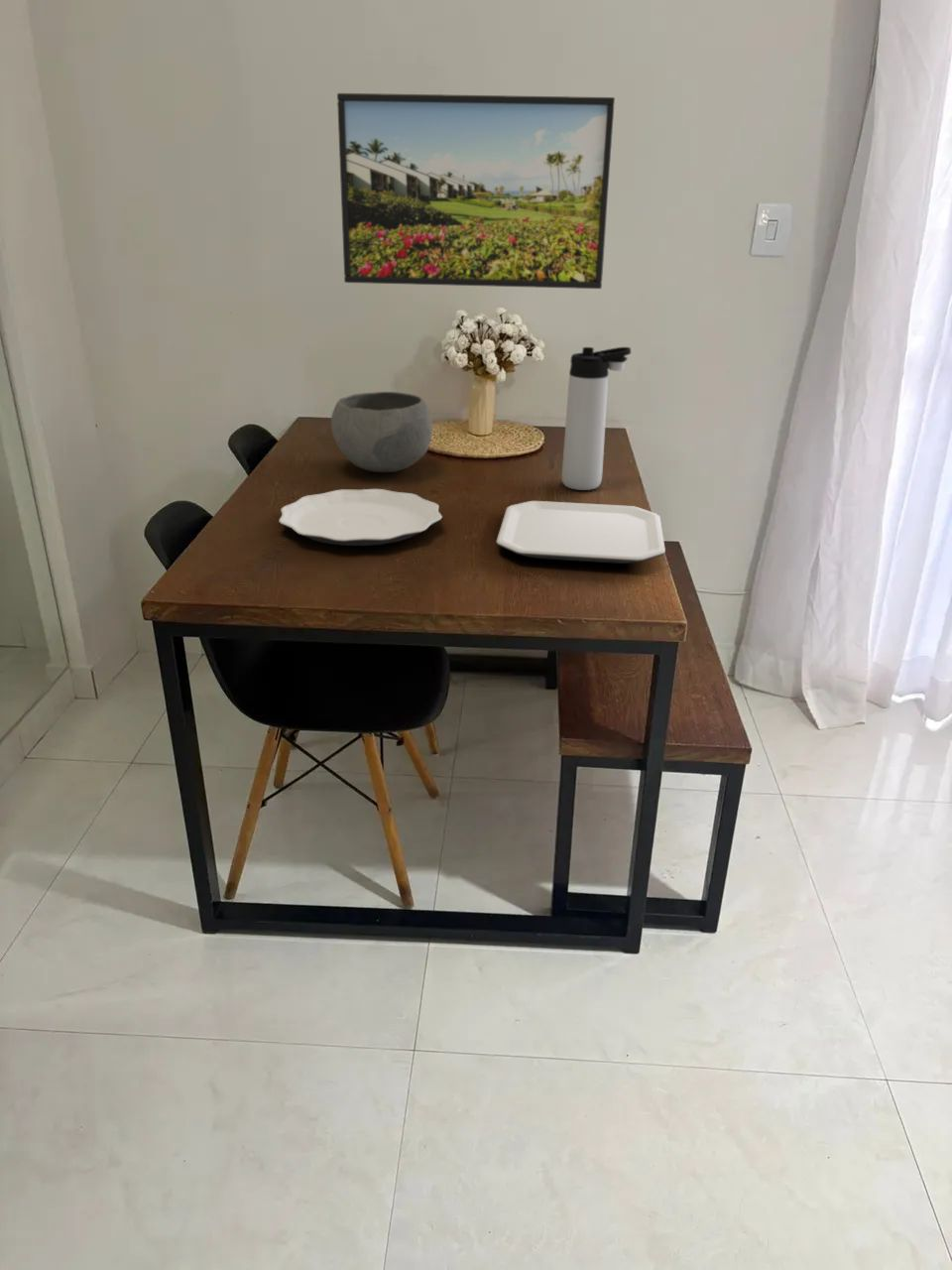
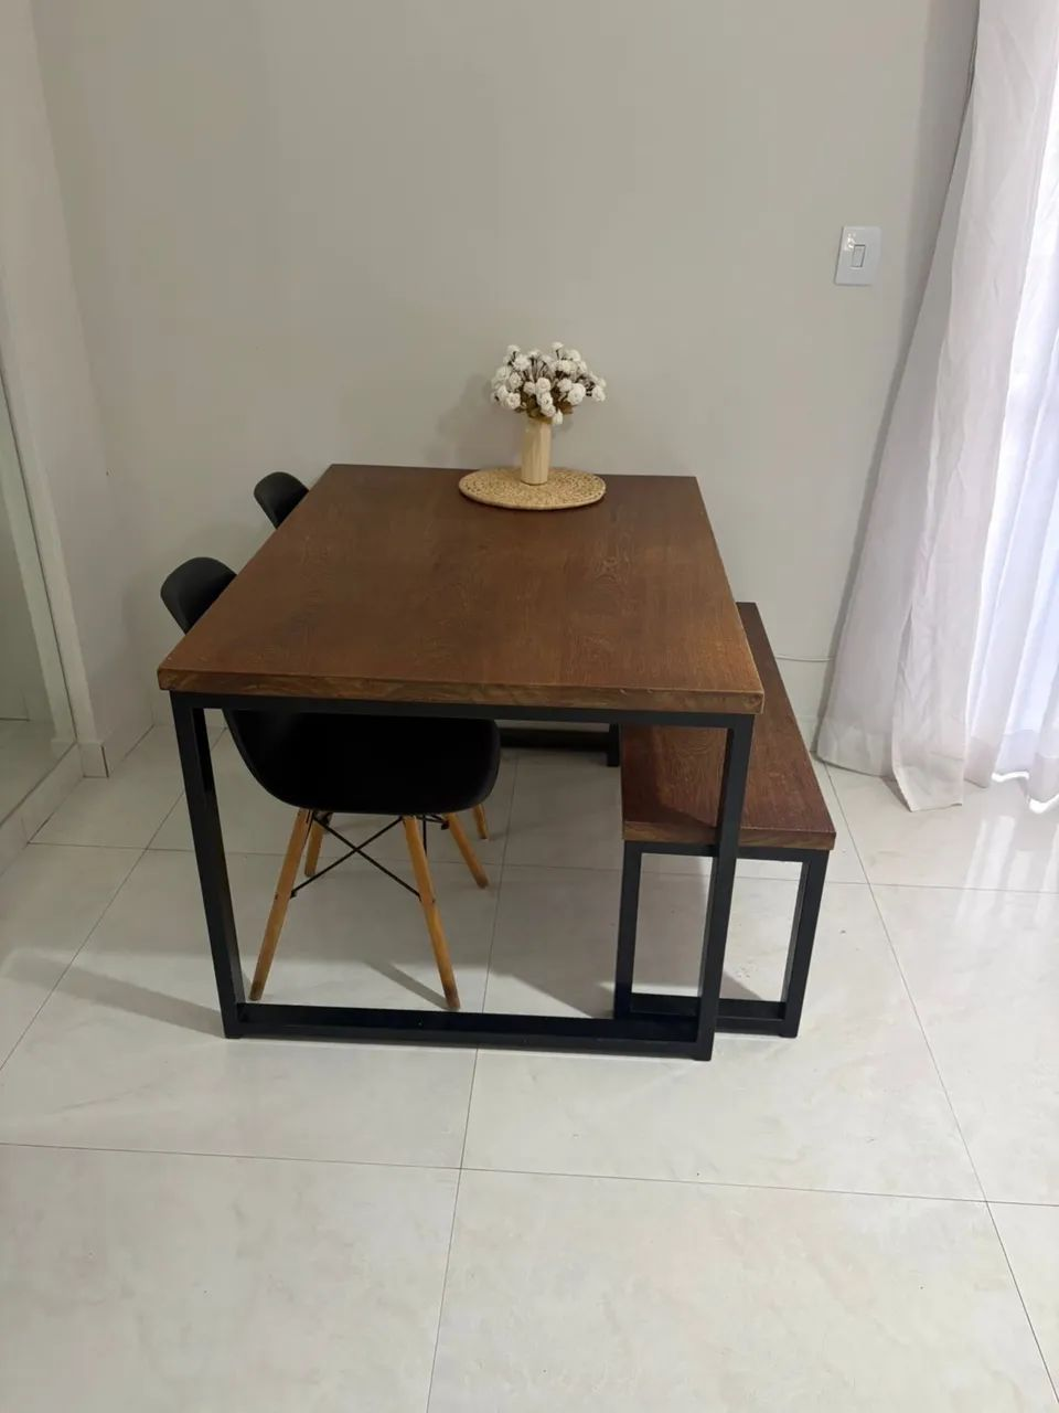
- bowl [330,391,433,473]
- plate [495,500,666,565]
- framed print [336,92,616,290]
- plate [278,488,443,547]
- thermos bottle [561,346,632,491]
